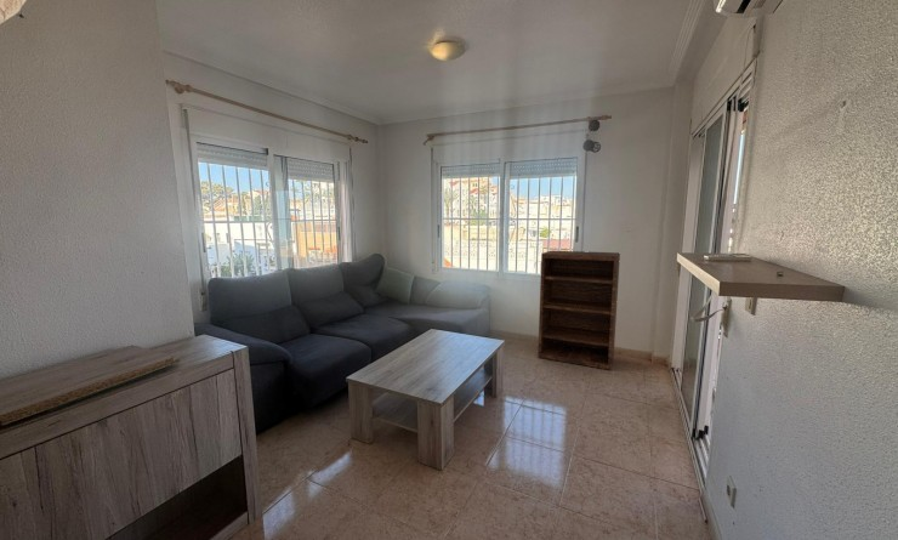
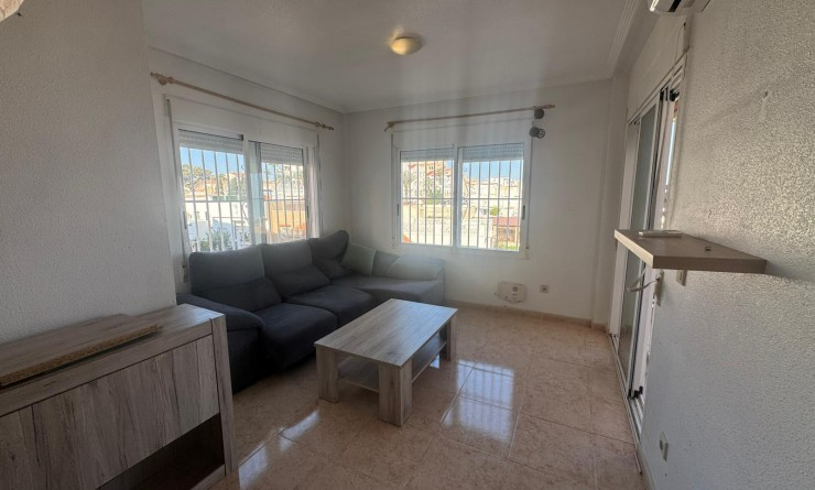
- shelving unit [536,250,621,371]
